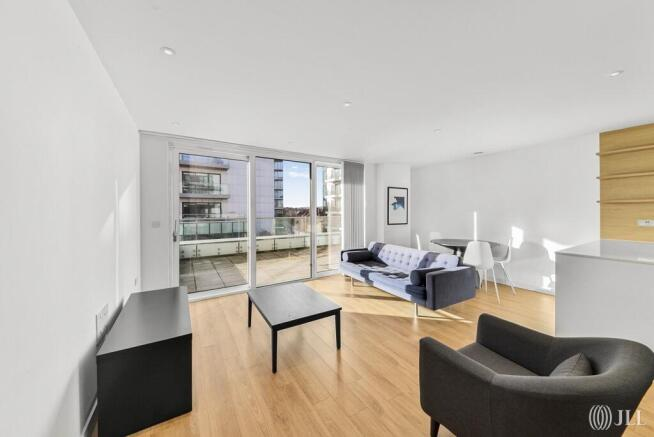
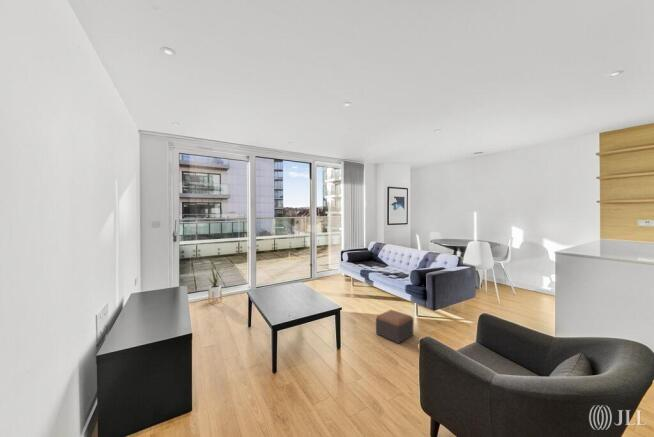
+ house plant [202,260,227,305]
+ footstool [375,309,414,344]
